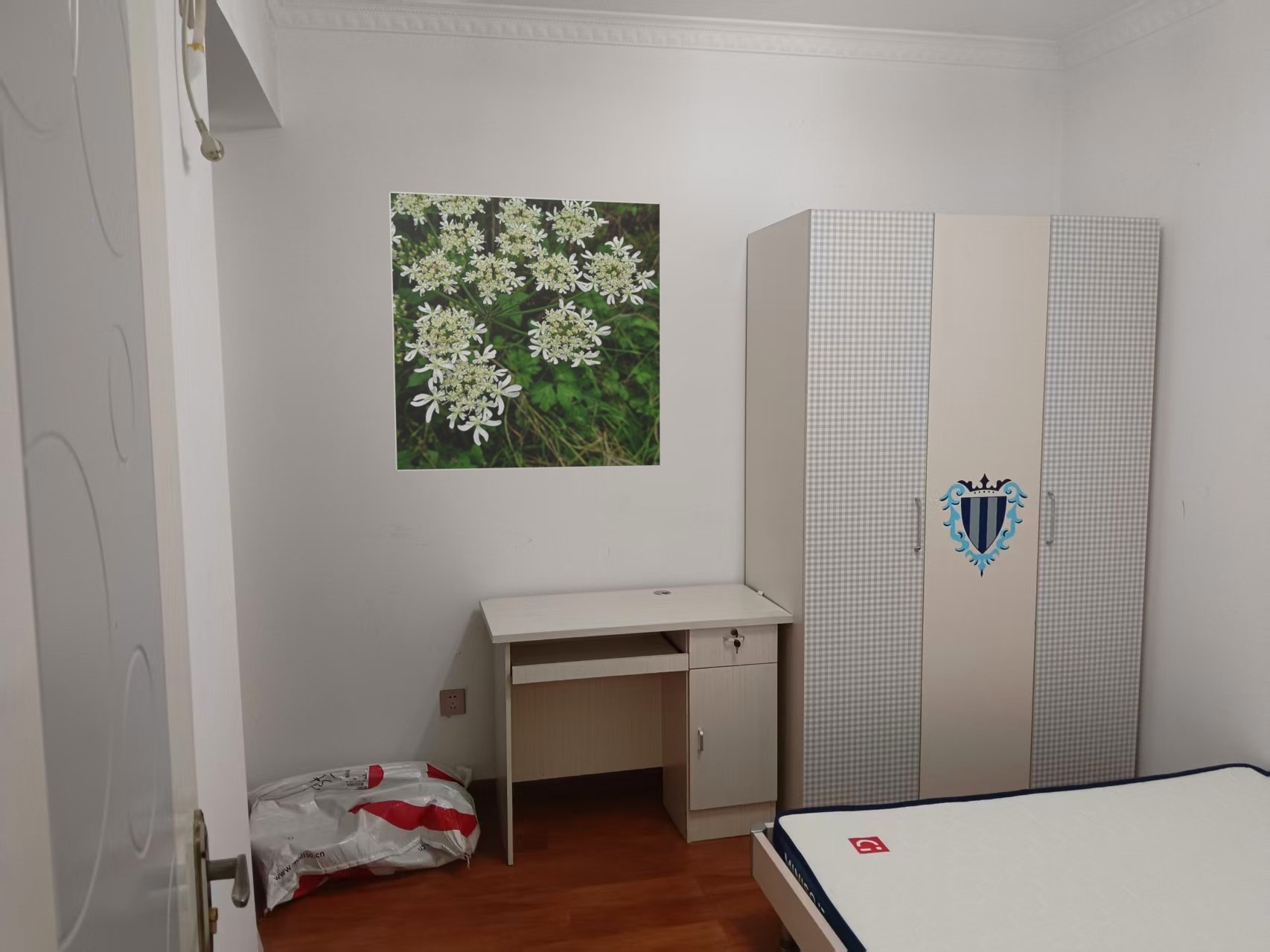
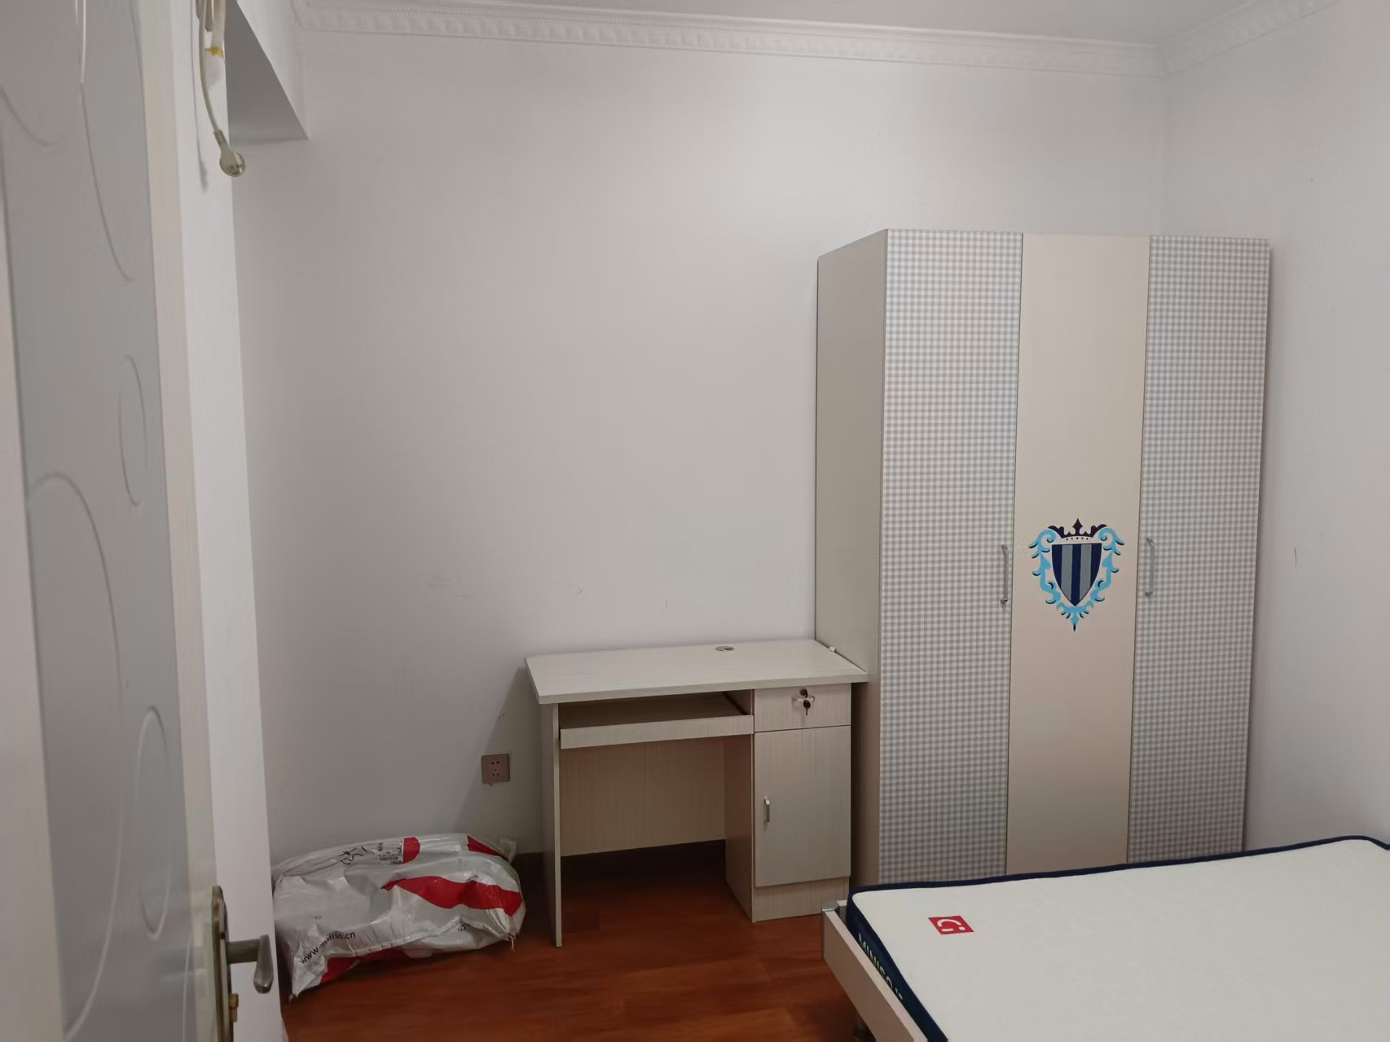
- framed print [389,191,662,472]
